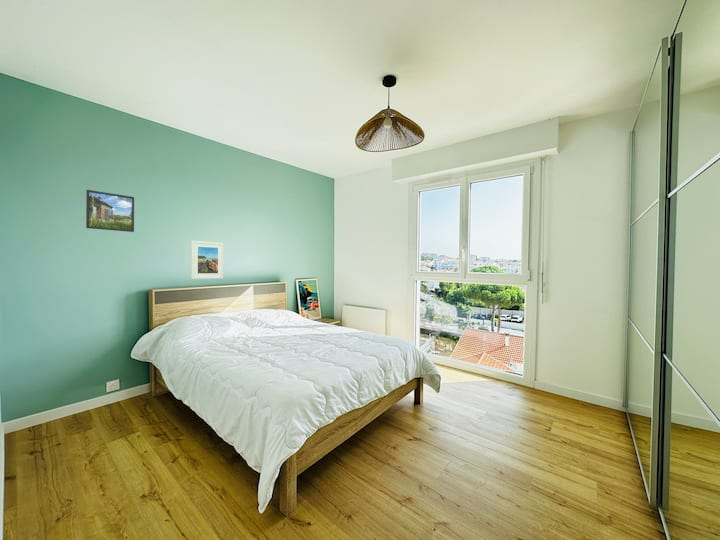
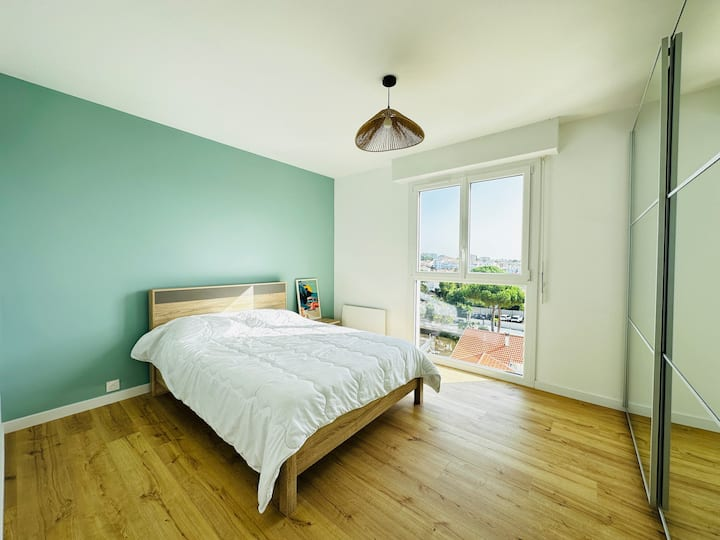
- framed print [85,189,135,233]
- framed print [190,240,225,280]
